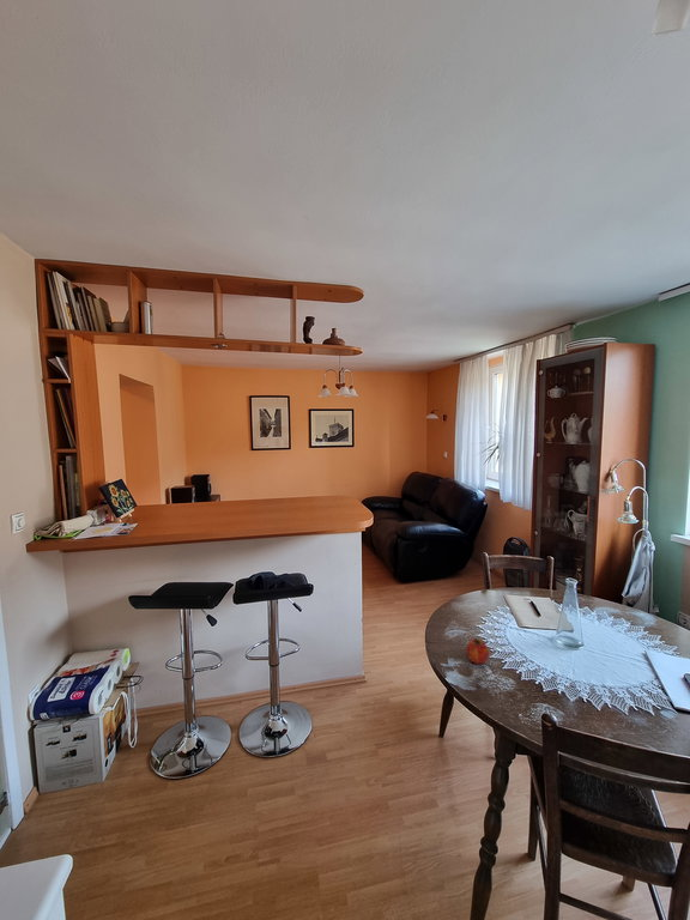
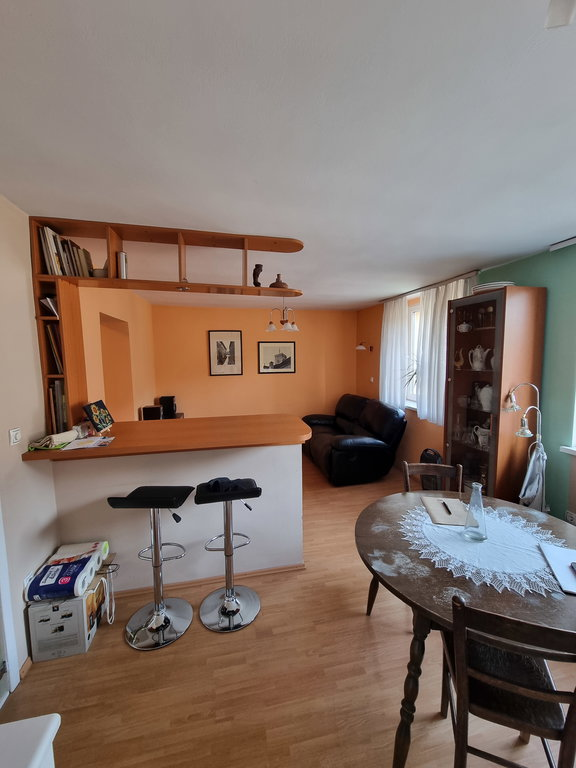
- fruit [465,637,490,665]
